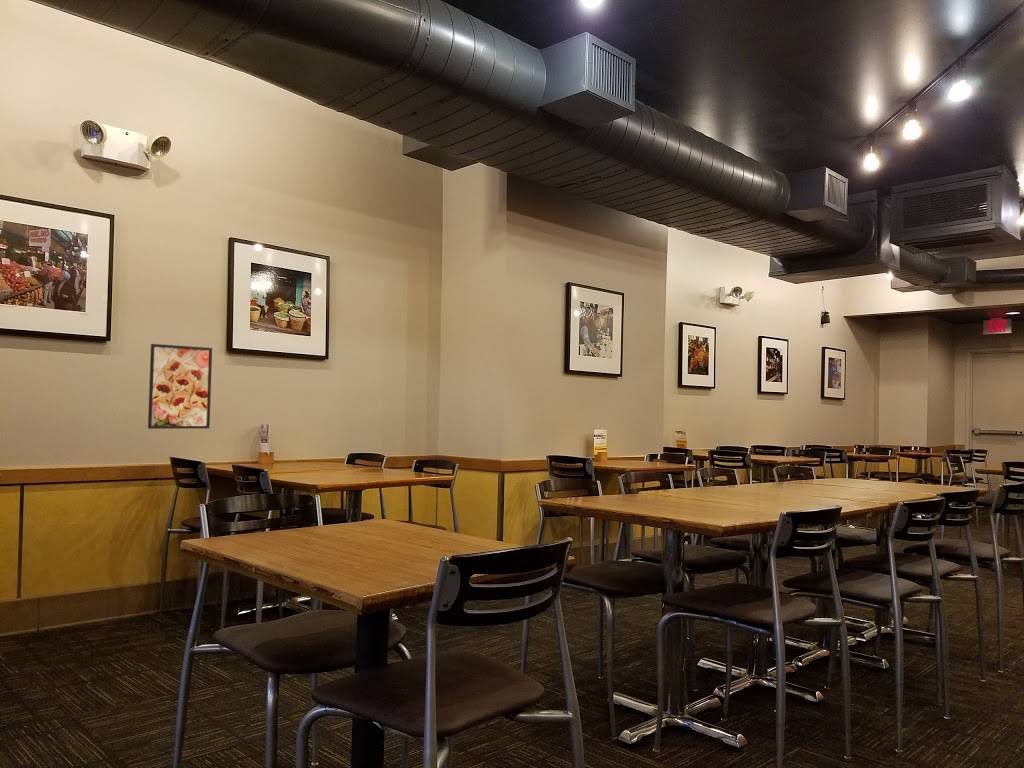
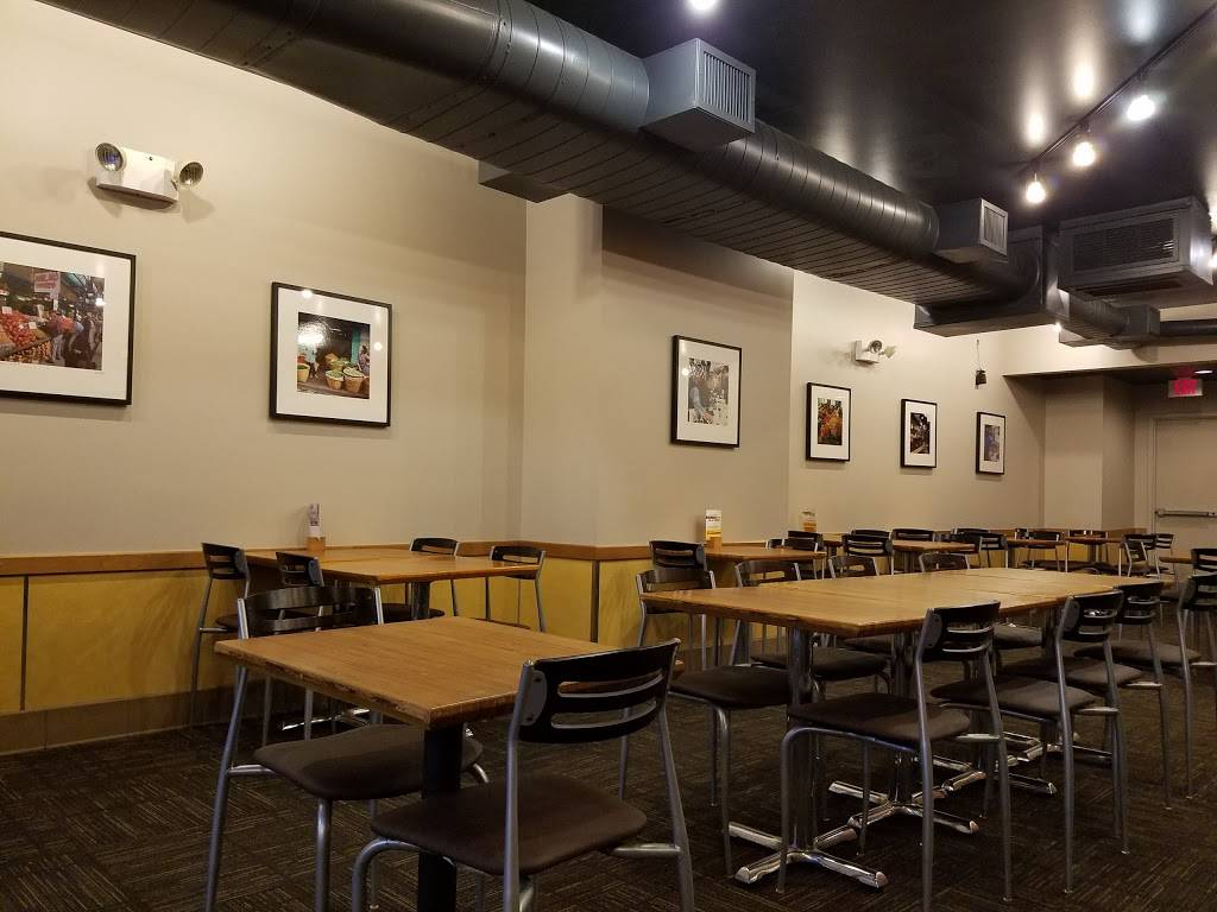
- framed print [147,343,213,430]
